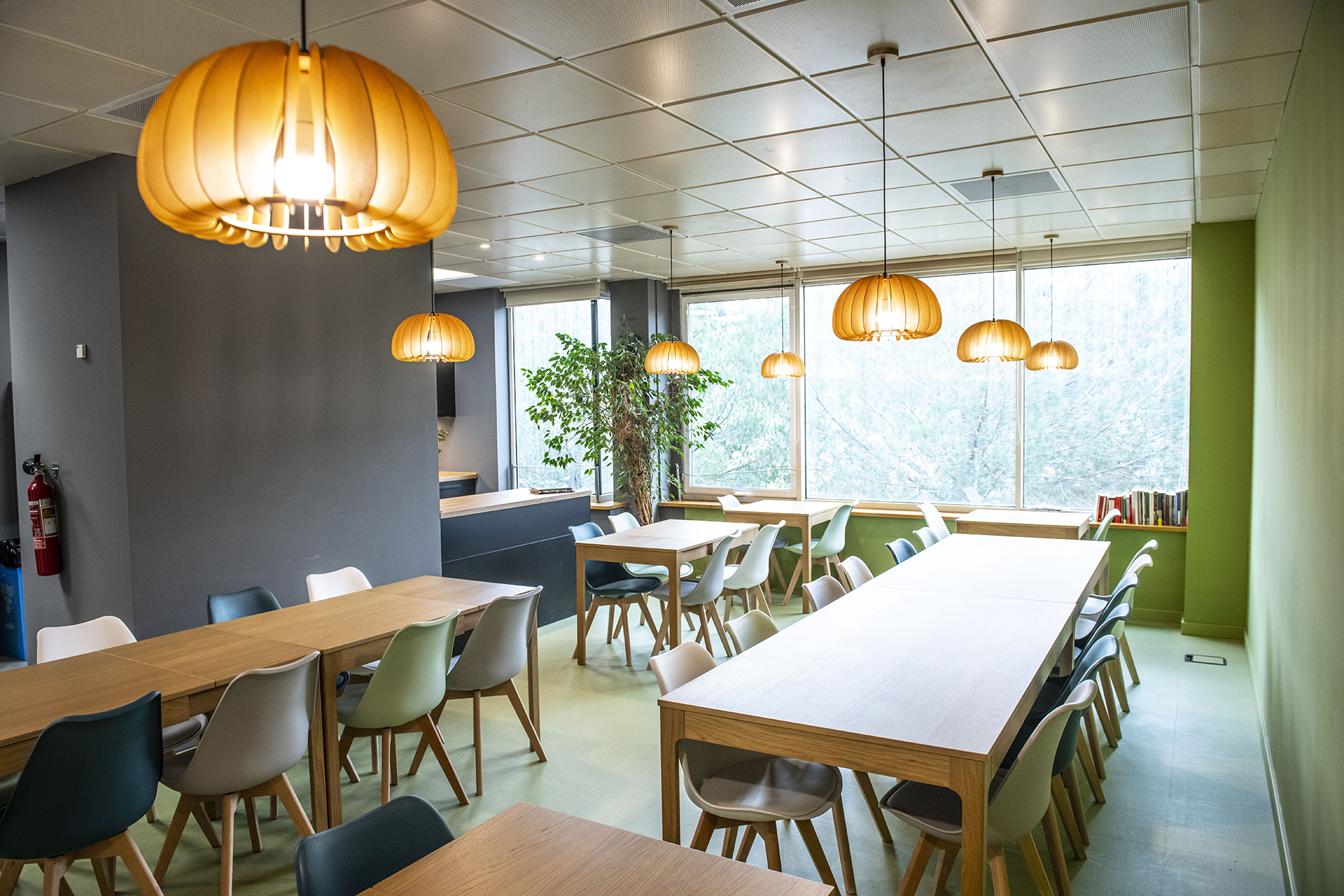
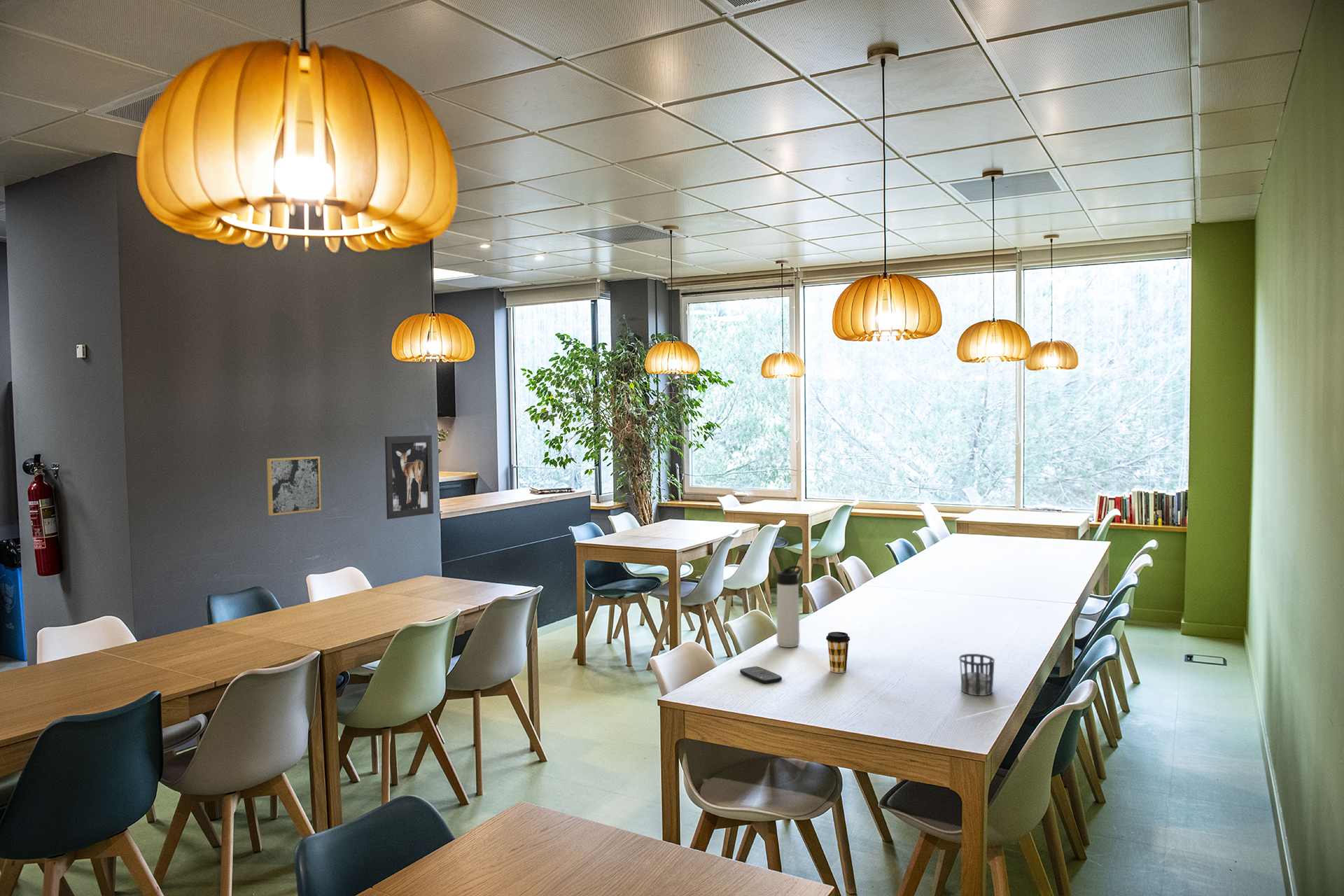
+ wall art [266,456,322,517]
+ smartphone [739,666,783,684]
+ thermos bottle [776,565,802,648]
+ wall art [384,435,434,520]
+ coffee cup [825,631,851,673]
+ cup [958,653,995,696]
